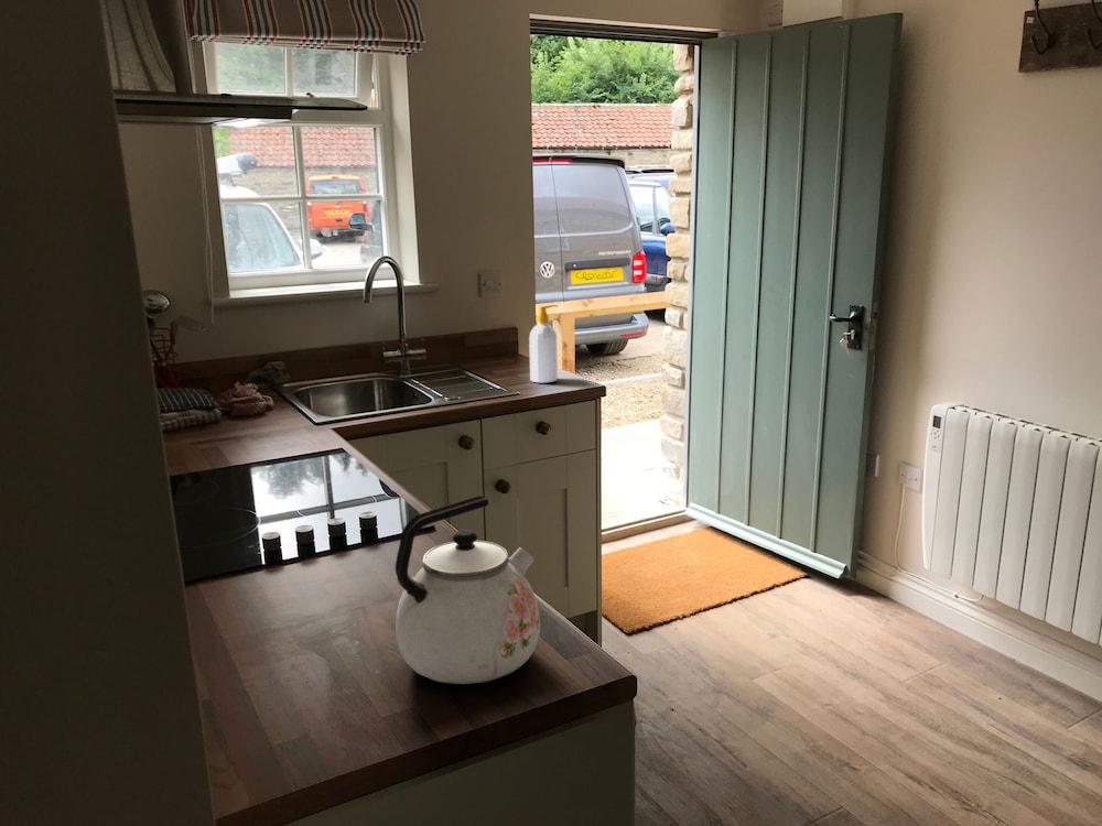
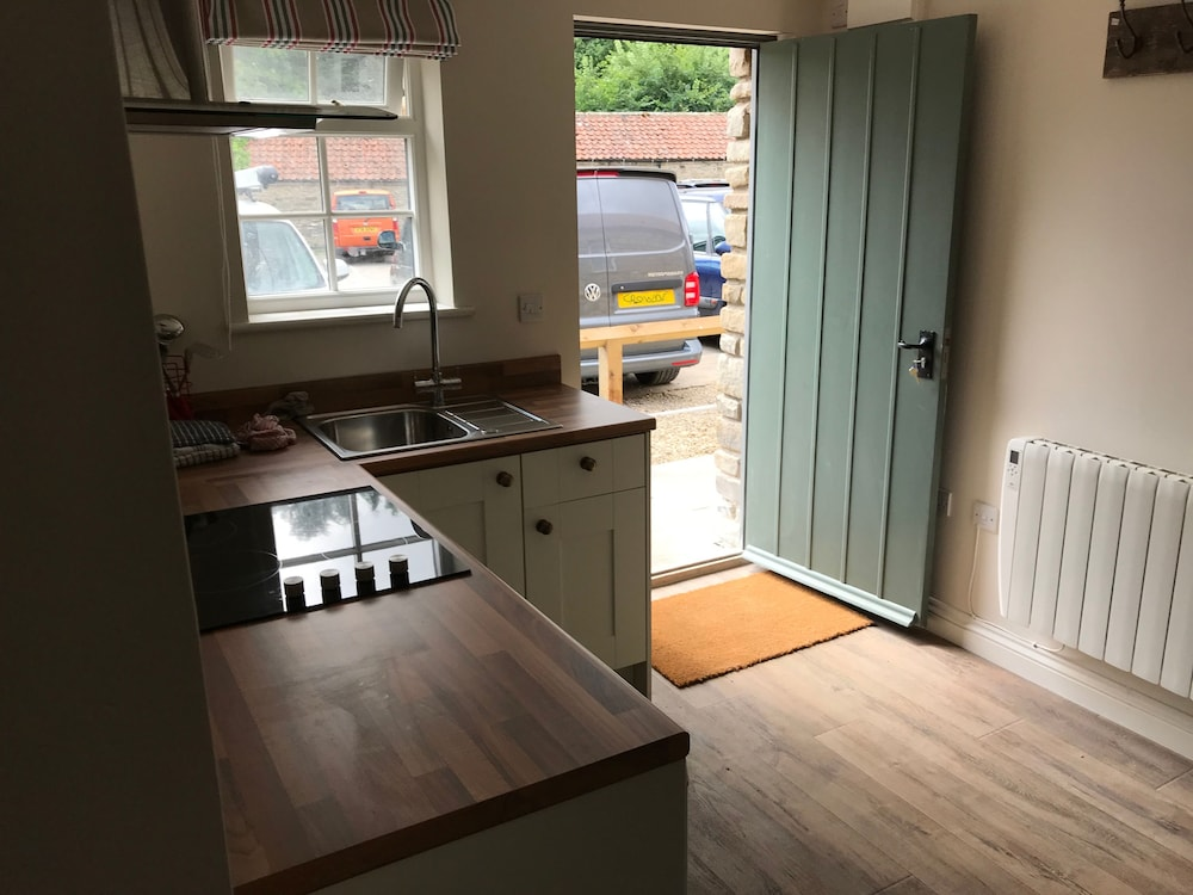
- soap bottle [528,304,559,384]
- kettle [395,494,541,685]
